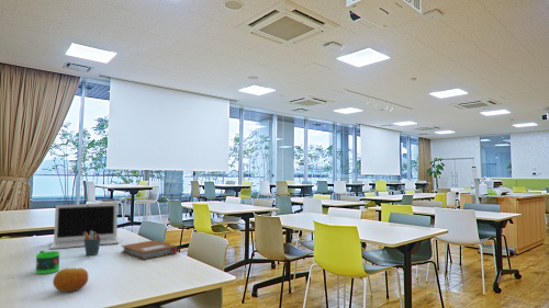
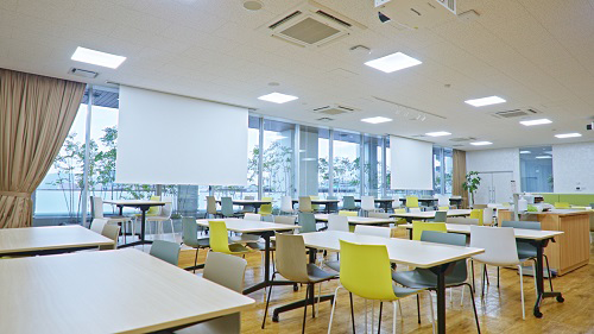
- laptop [48,202,120,250]
- mug [35,250,60,275]
- fruit [52,266,89,293]
- pen holder [83,231,101,256]
- notebook [120,239,180,261]
